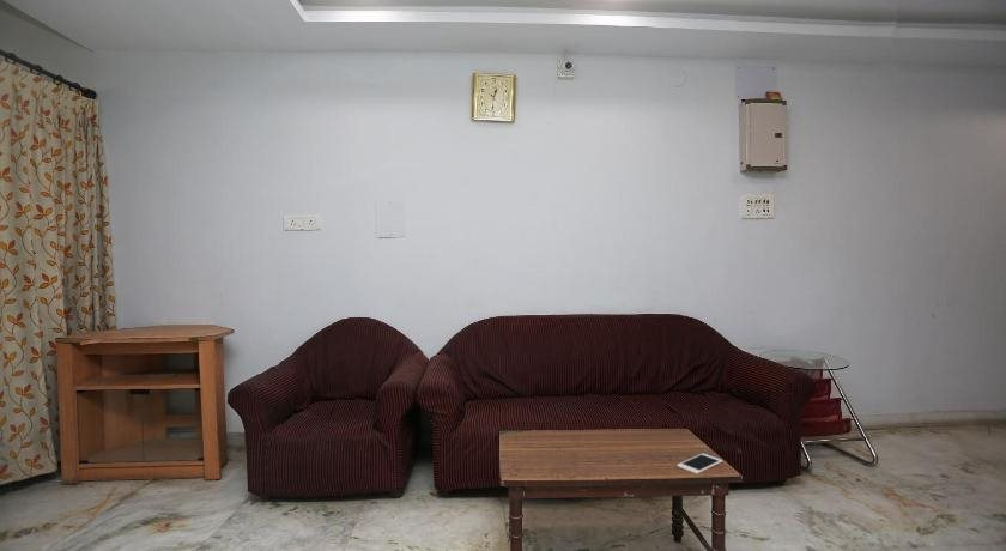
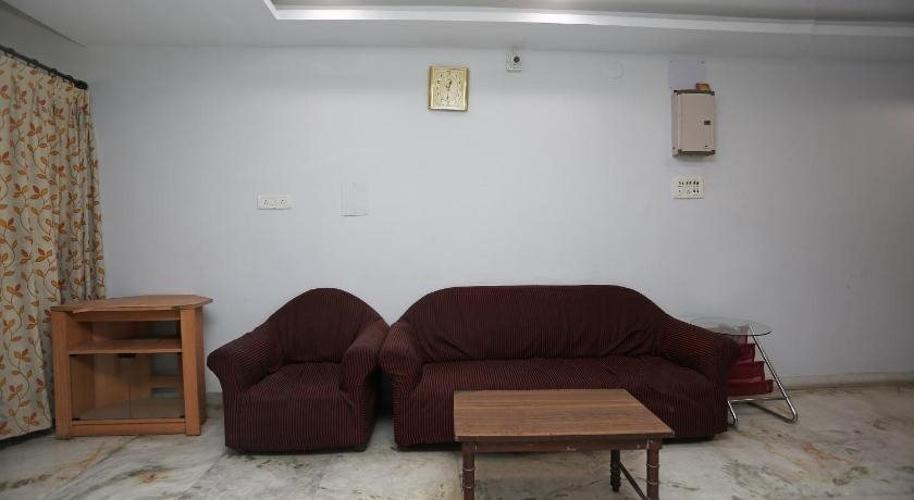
- cell phone [675,453,723,476]
